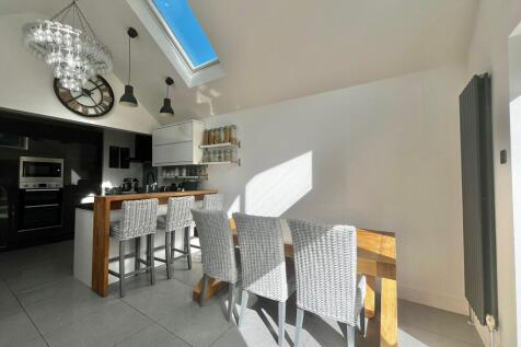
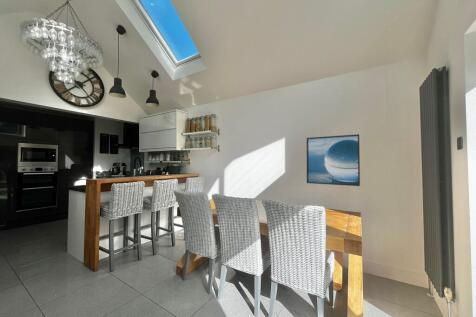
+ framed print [306,133,361,187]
